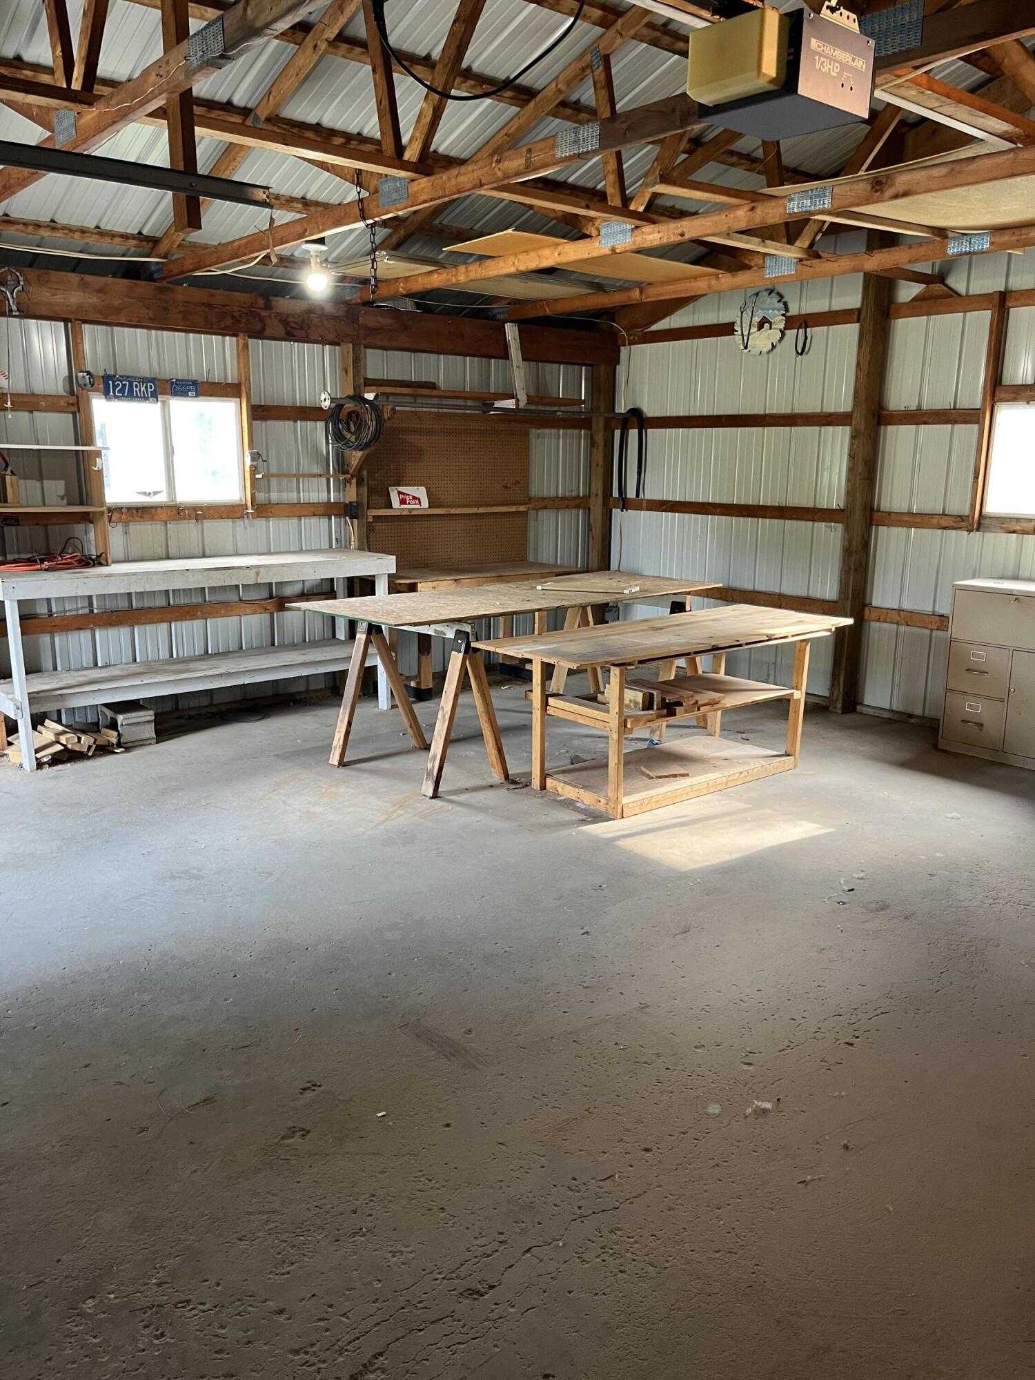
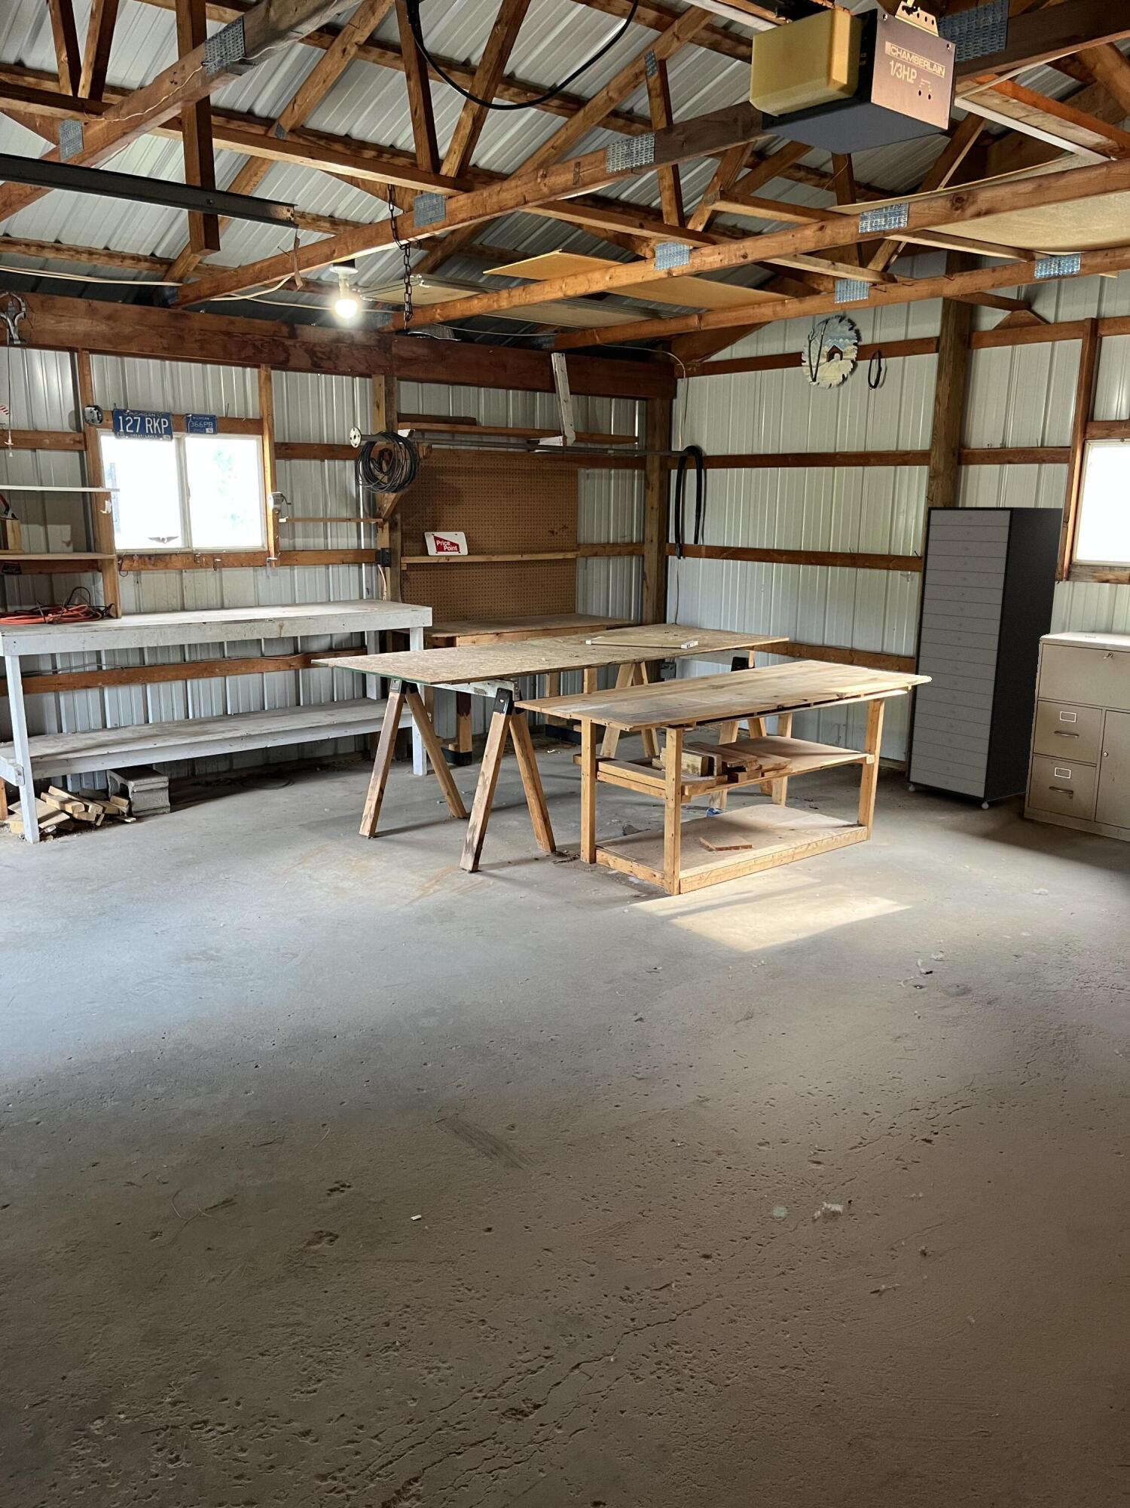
+ storage cabinet [907,506,1064,810]
